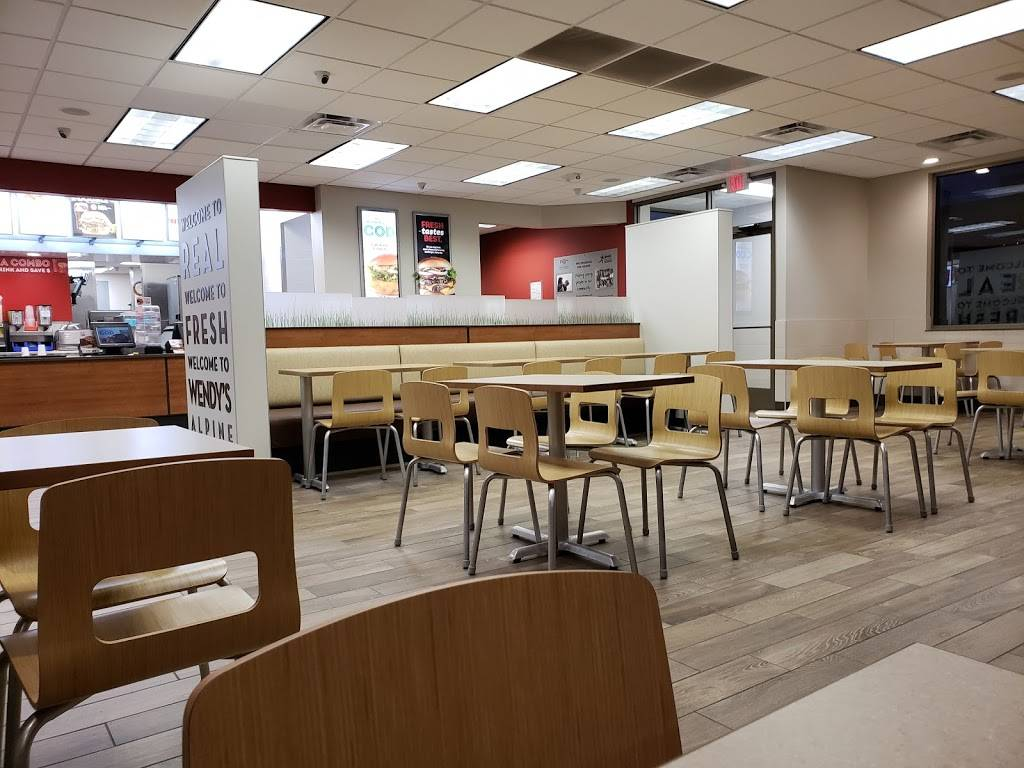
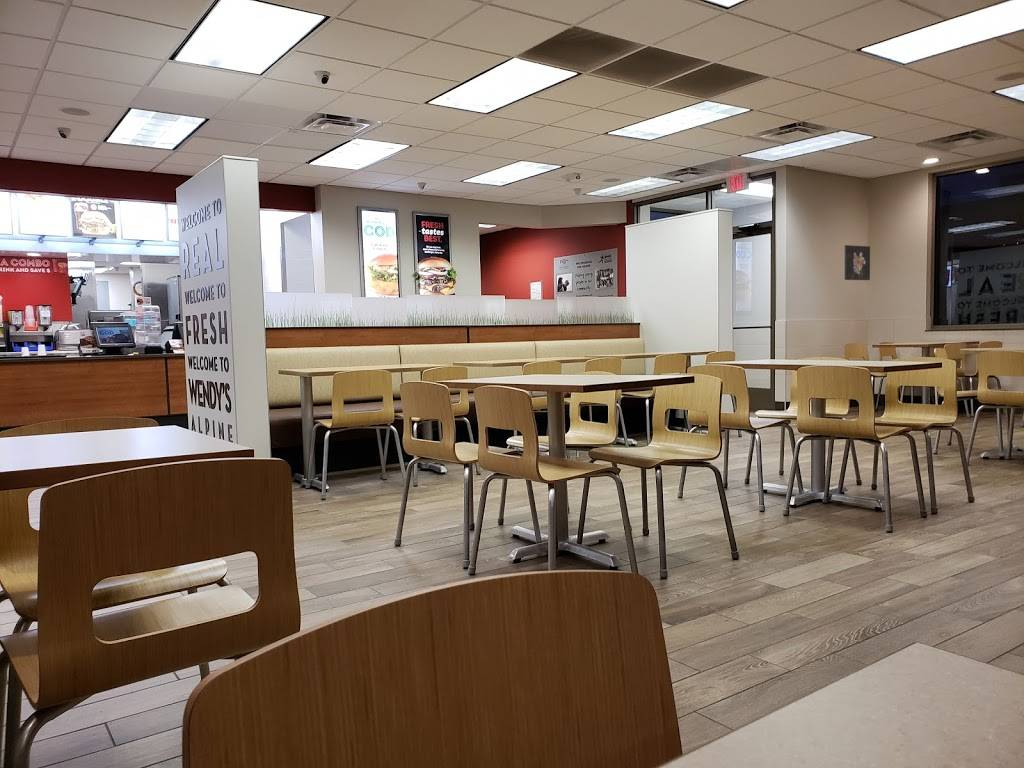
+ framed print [844,244,871,281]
